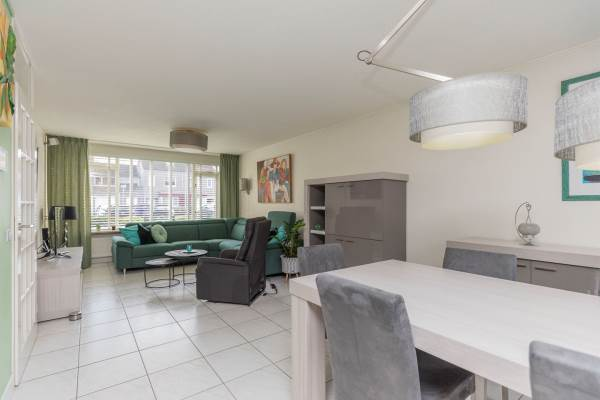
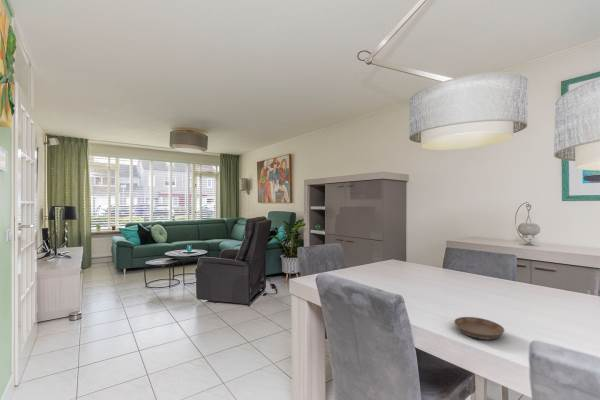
+ saucer [453,316,505,340]
